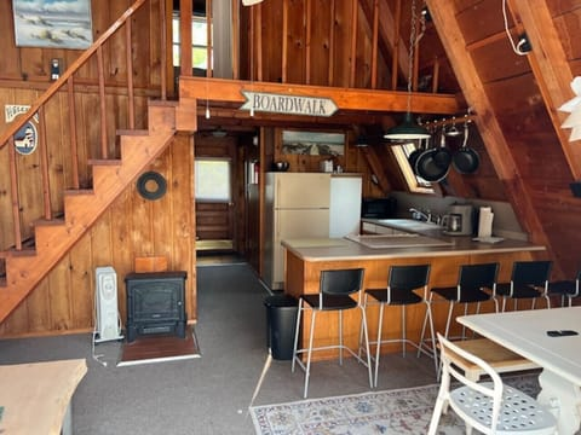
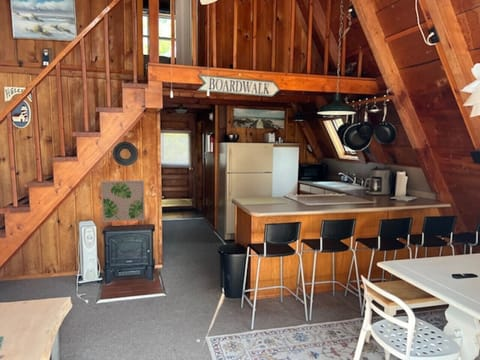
+ wall art [100,179,146,223]
